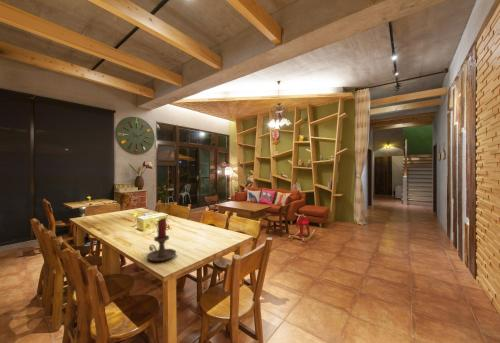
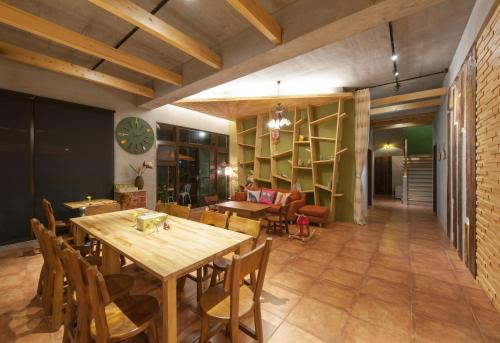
- candle holder [146,217,177,262]
